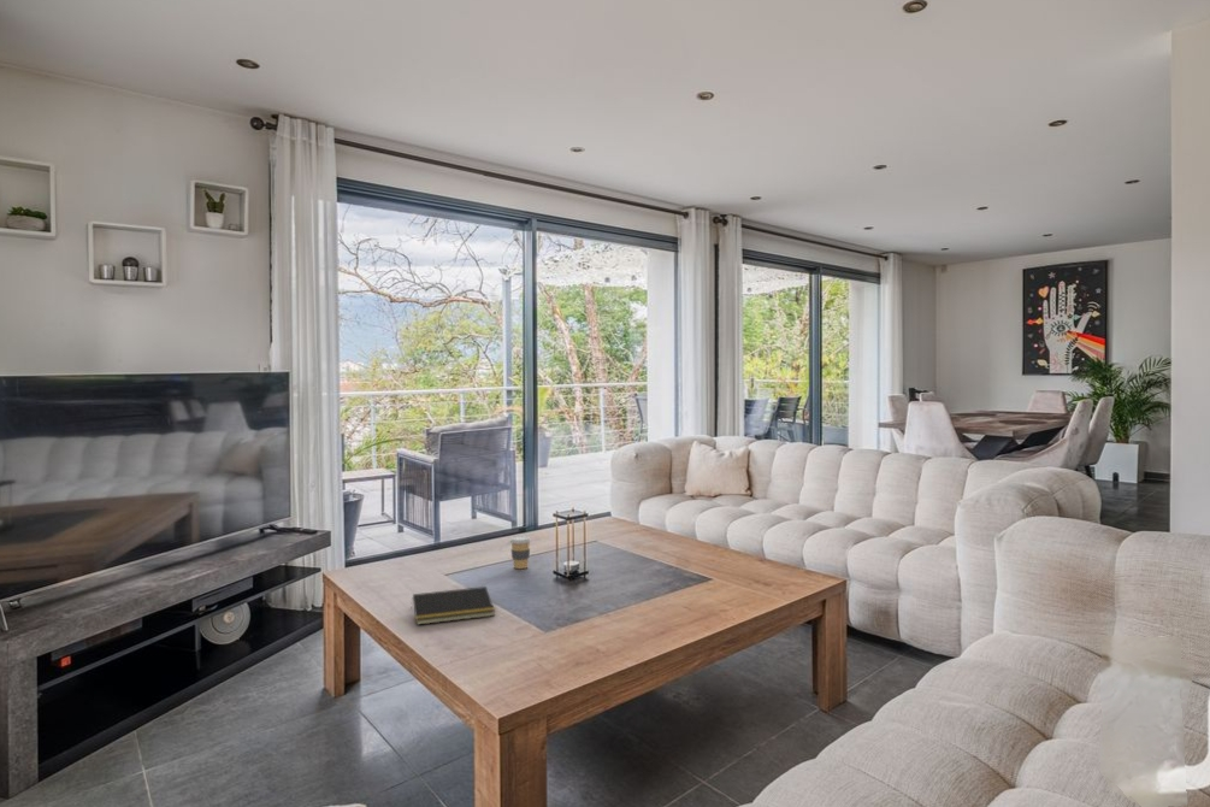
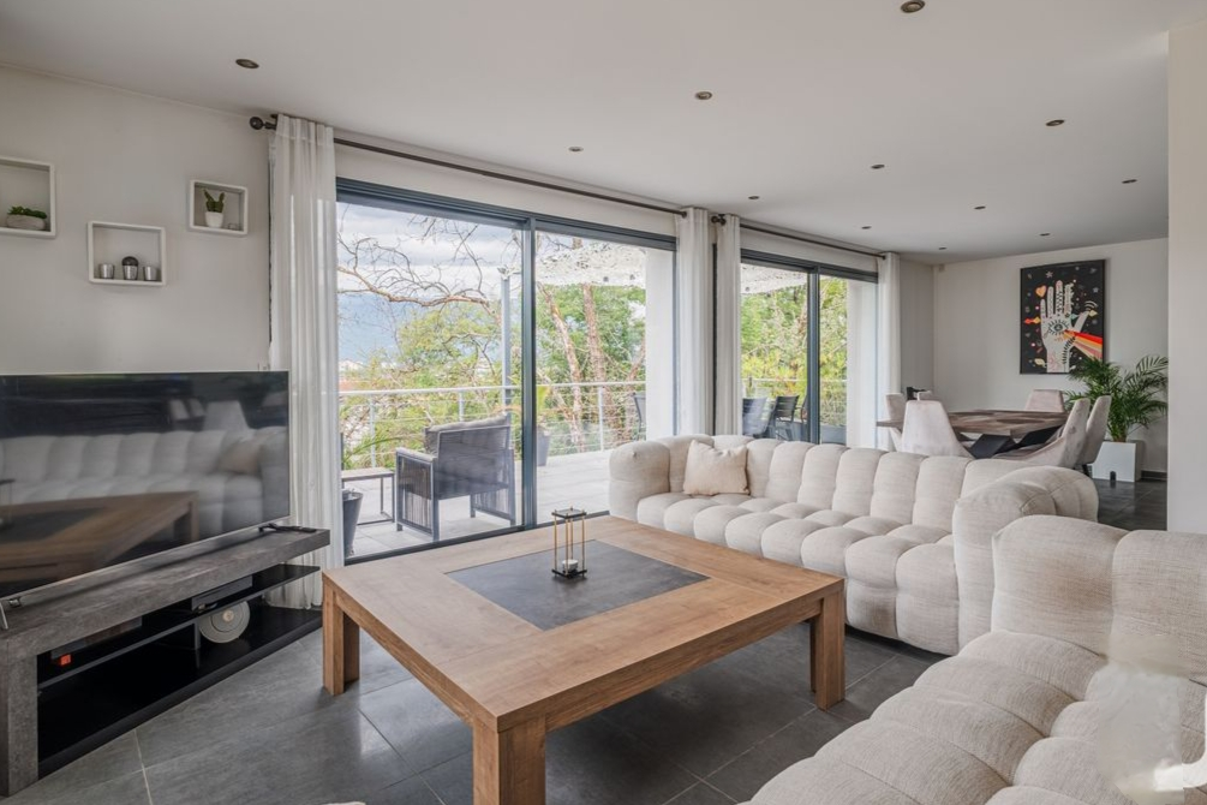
- coffee cup [508,535,532,570]
- notepad [409,585,496,626]
